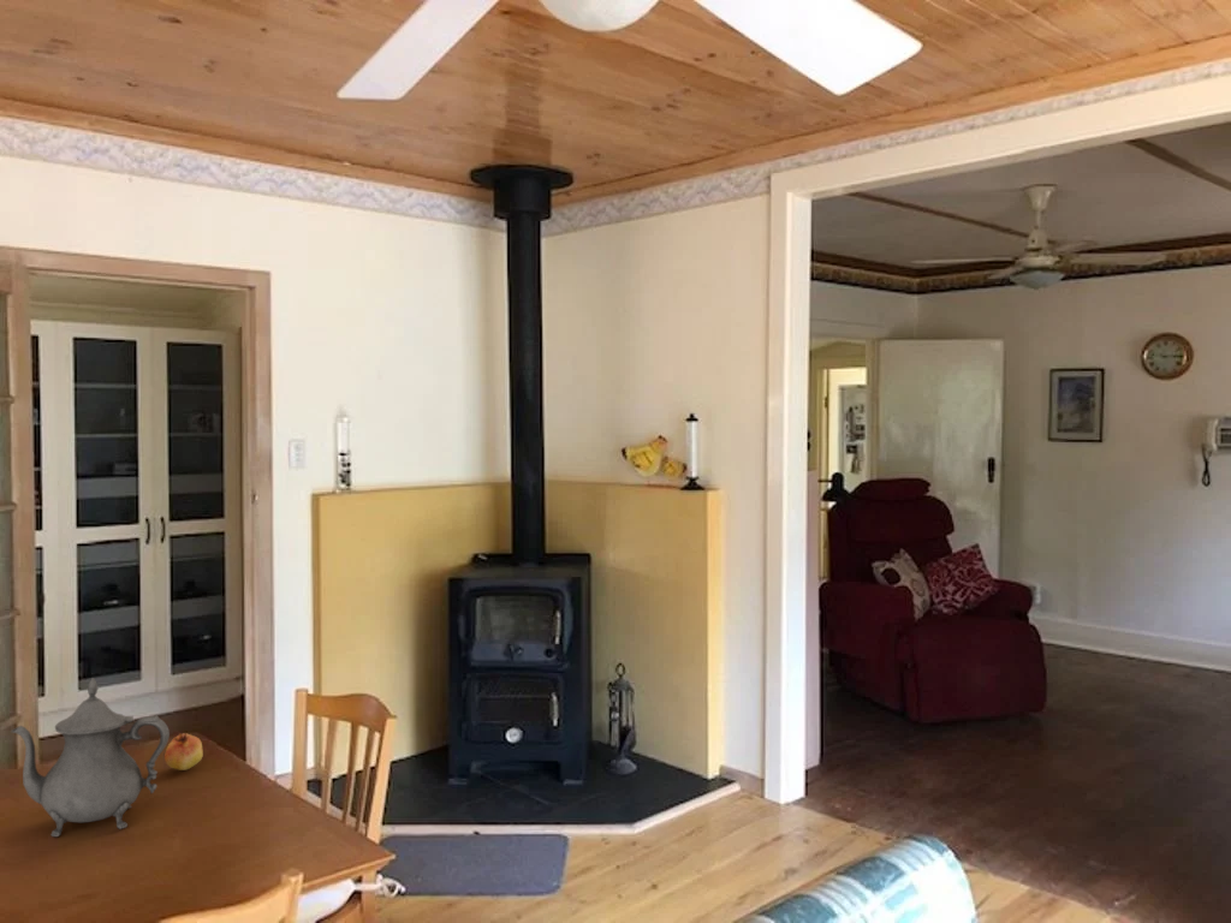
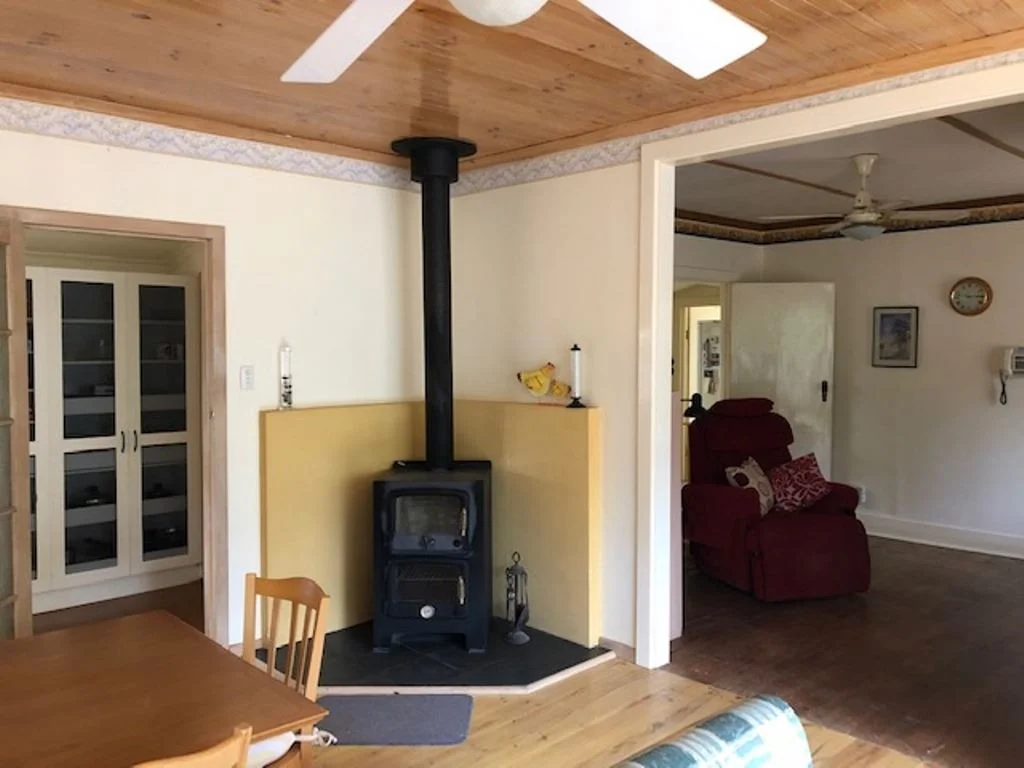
- fruit [163,732,204,772]
- teapot [10,677,171,838]
